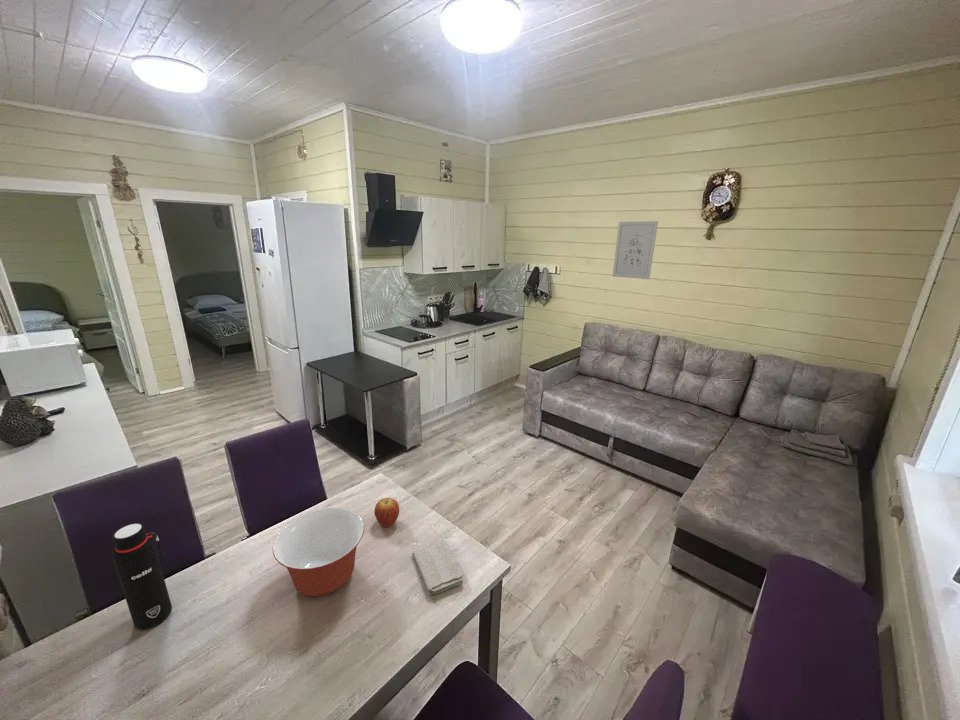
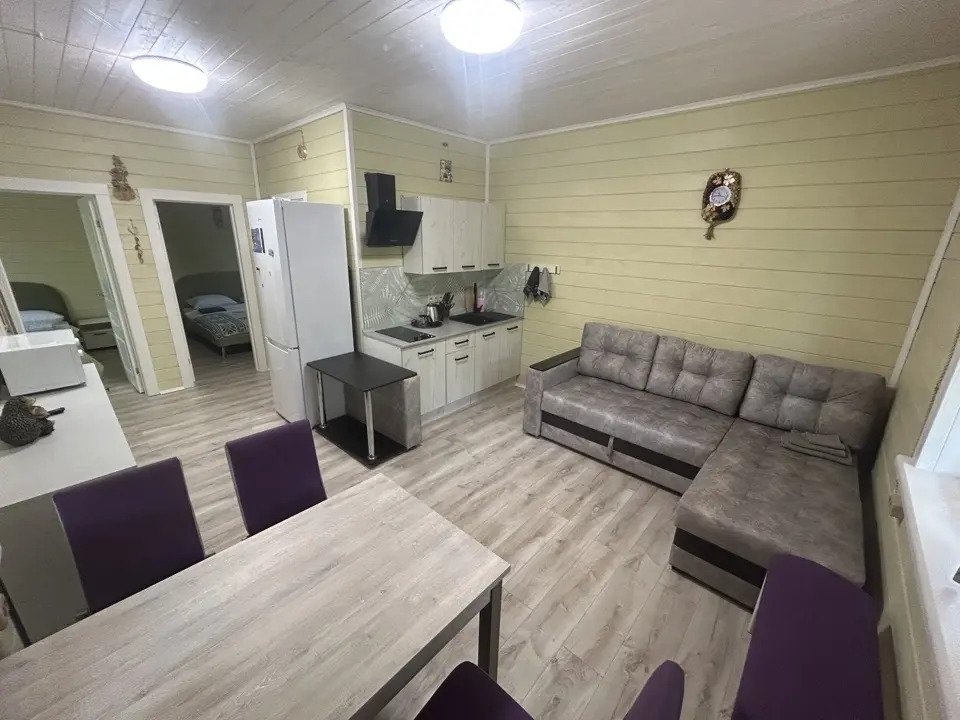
- washcloth [411,539,465,597]
- water bottle [111,522,173,630]
- fruit [373,497,400,528]
- mixing bowl [272,506,365,597]
- wall art [612,220,659,280]
